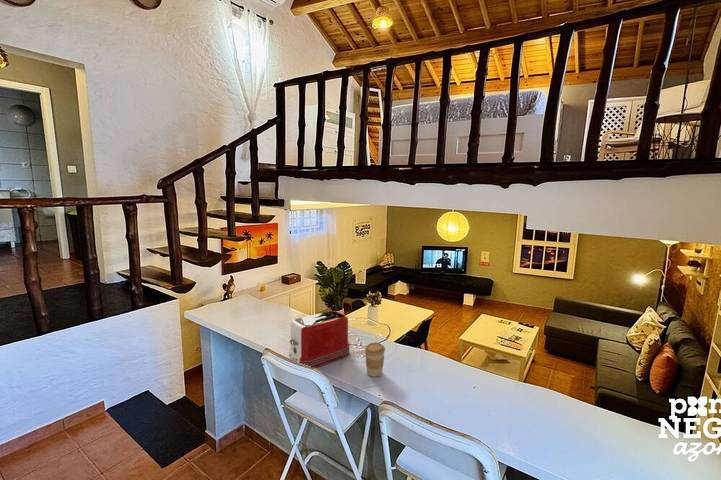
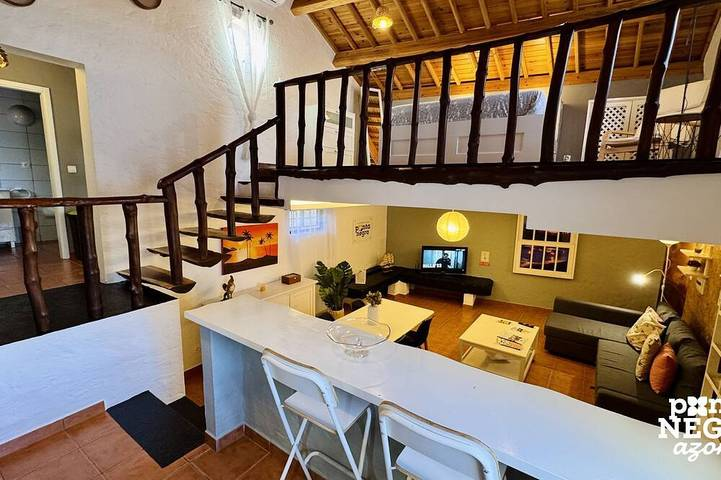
- coffee cup [364,341,386,378]
- toaster [288,310,351,369]
